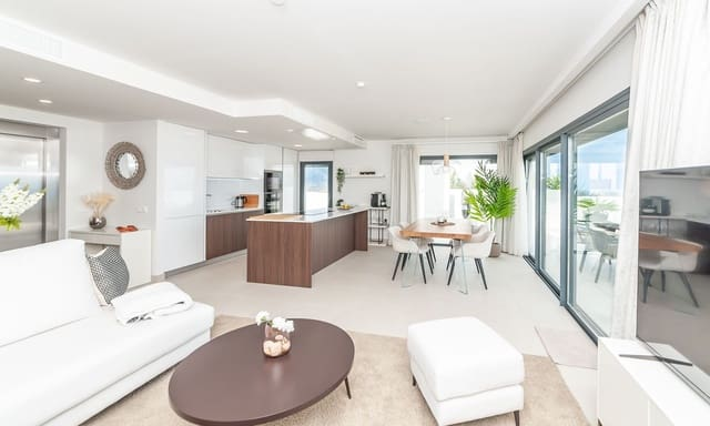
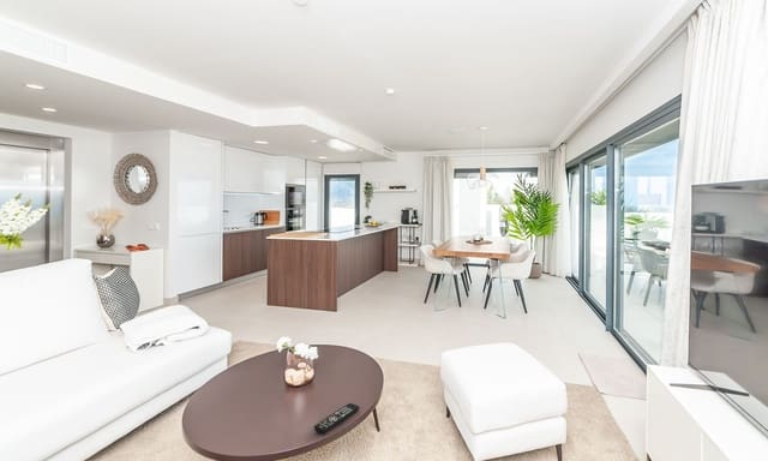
+ remote control [313,402,360,436]
